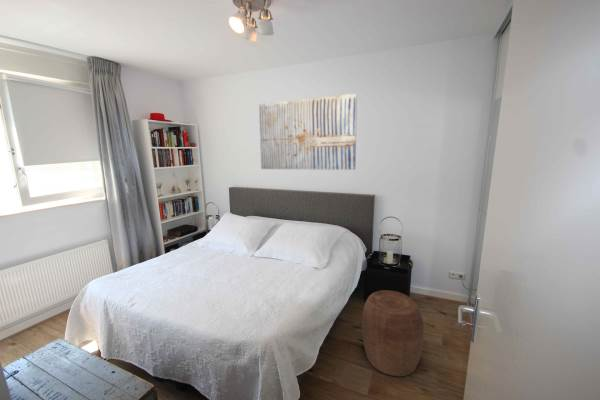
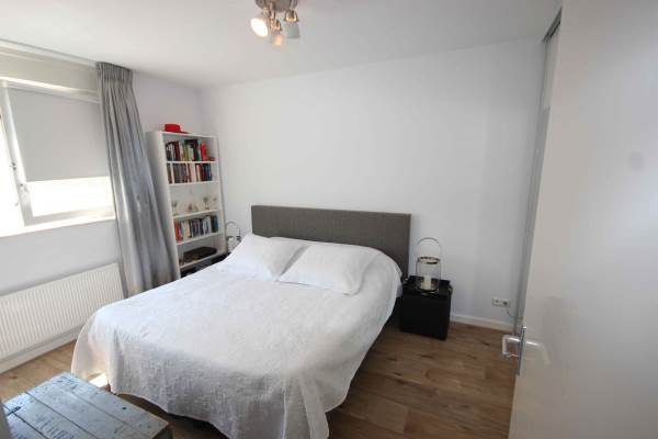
- stool [361,289,425,377]
- wall art [258,92,358,171]
